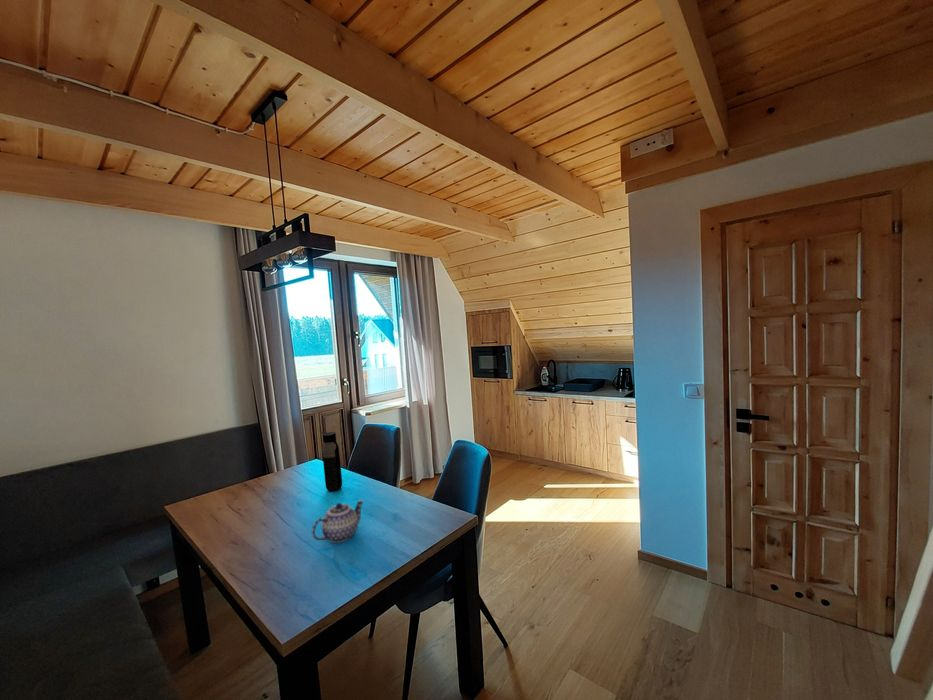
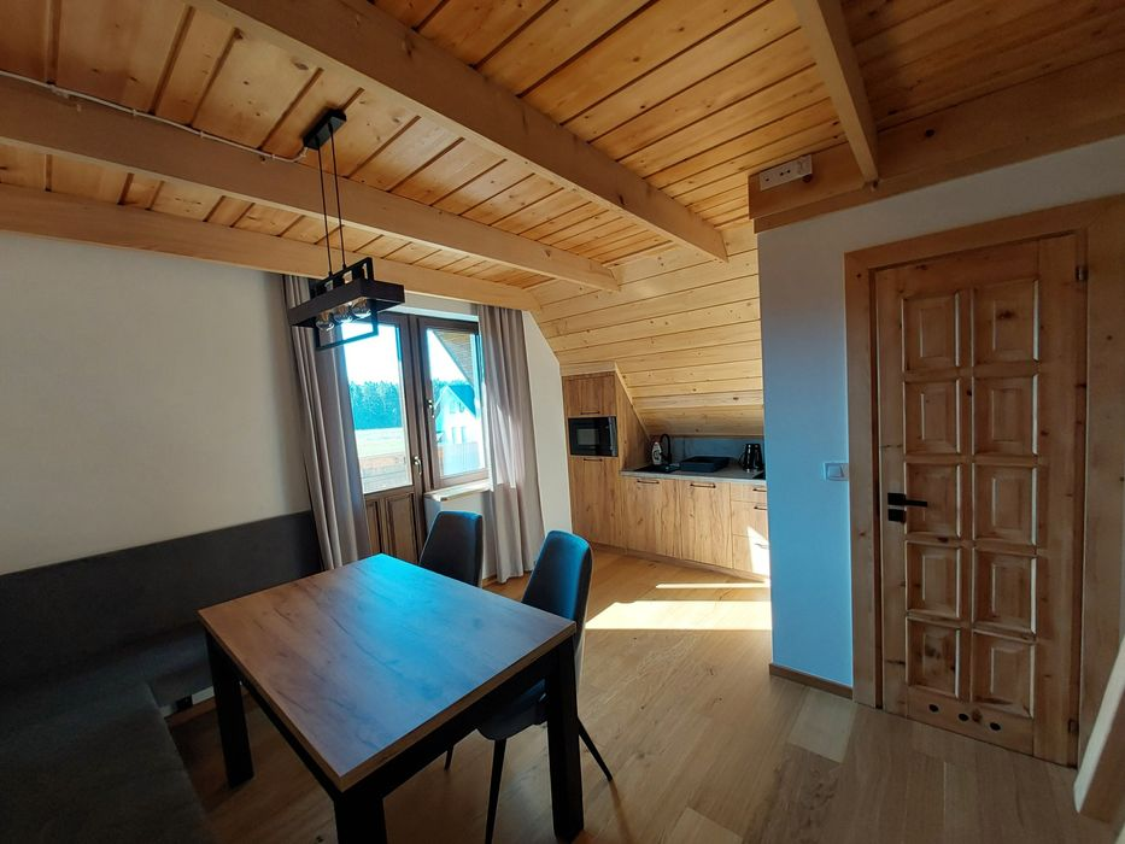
- teapot [311,499,365,544]
- water bottle [321,431,343,493]
